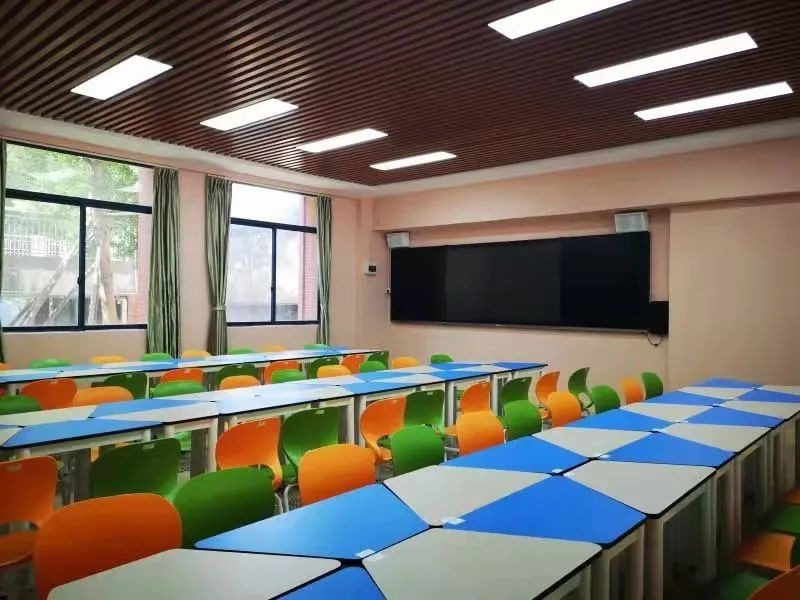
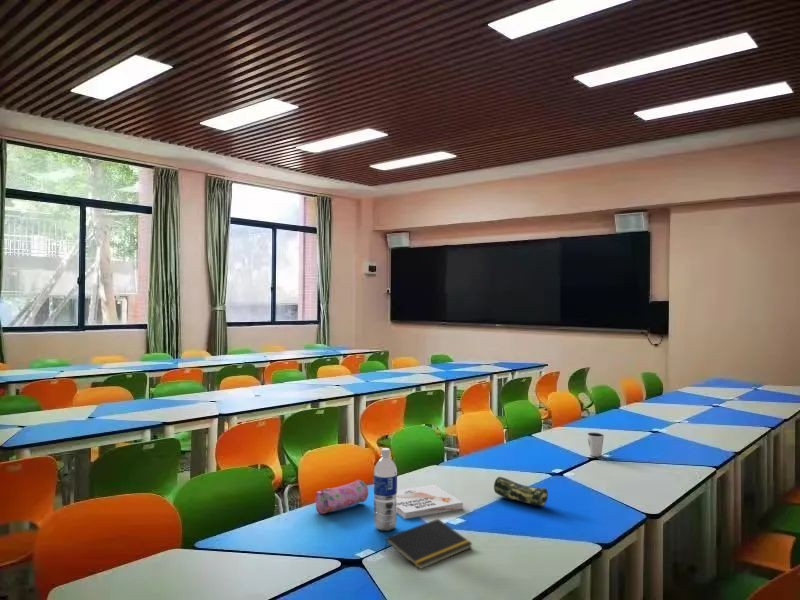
+ water bottle [373,447,398,532]
+ pencil case [493,476,549,507]
+ dixie cup [586,432,605,457]
+ book [396,484,464,520]
+ pencil case [315,479,369,515]
+ notepad [384,518,474,570]
